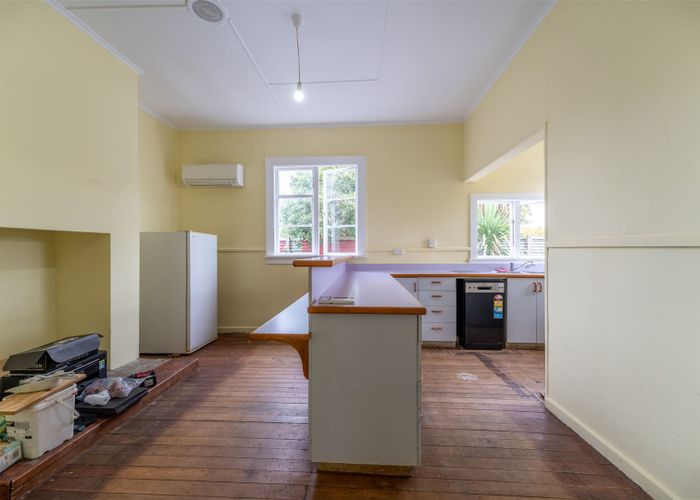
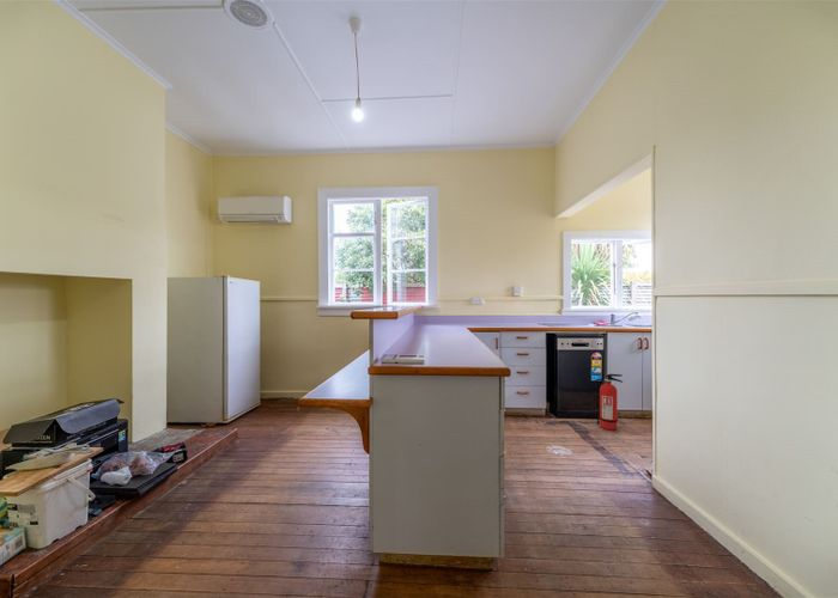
+ fire extinguisher [590,373,624,432]
